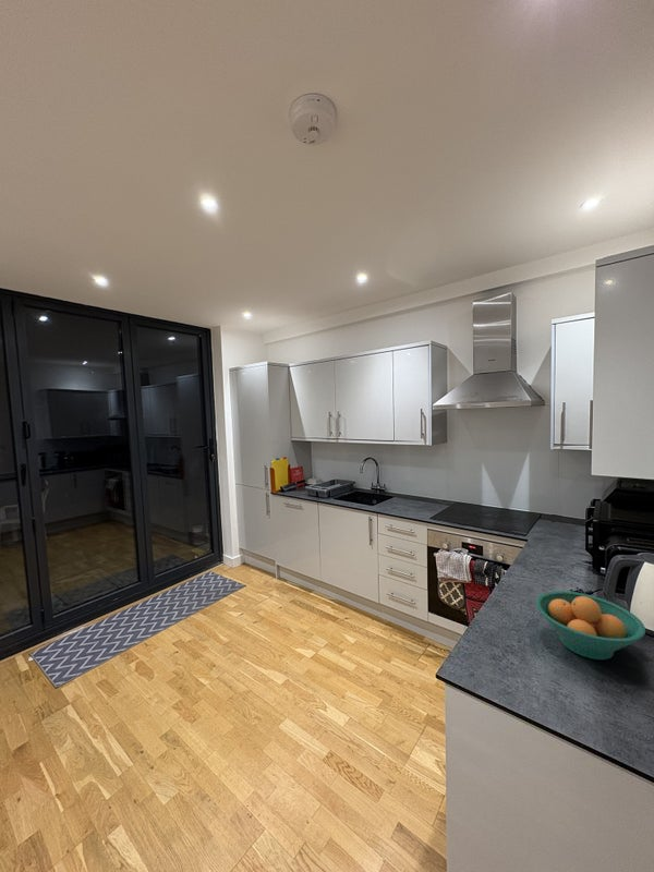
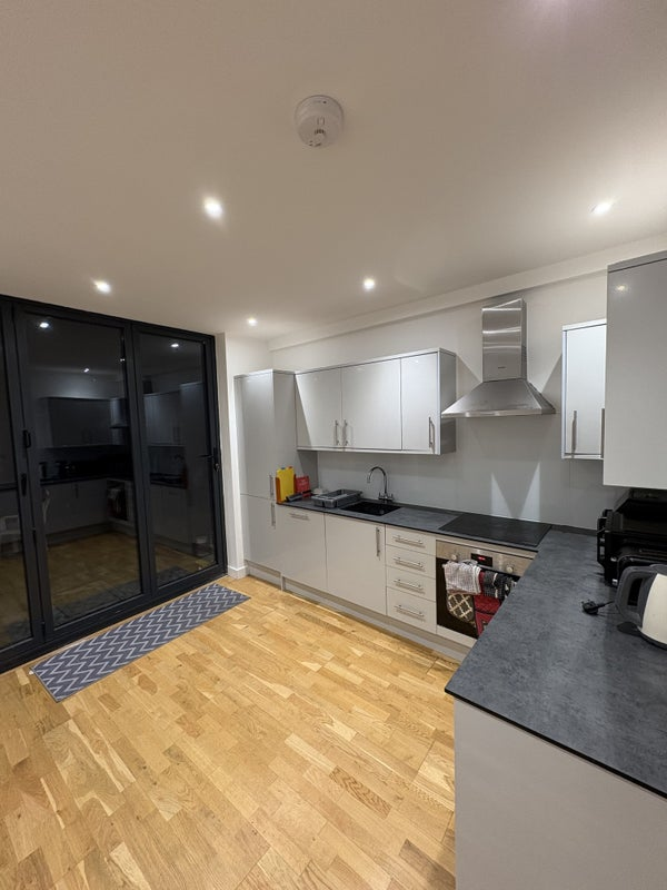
- fruit bowl [534,590,646,661]
